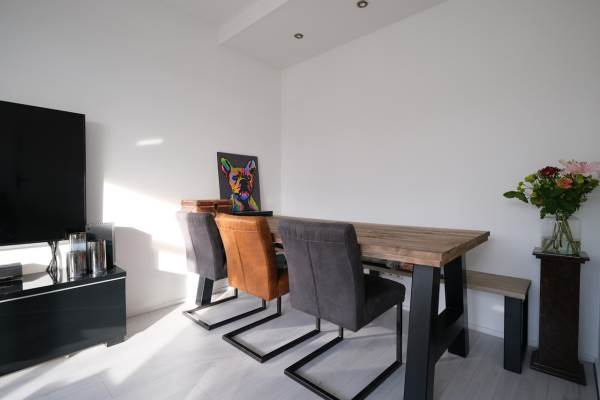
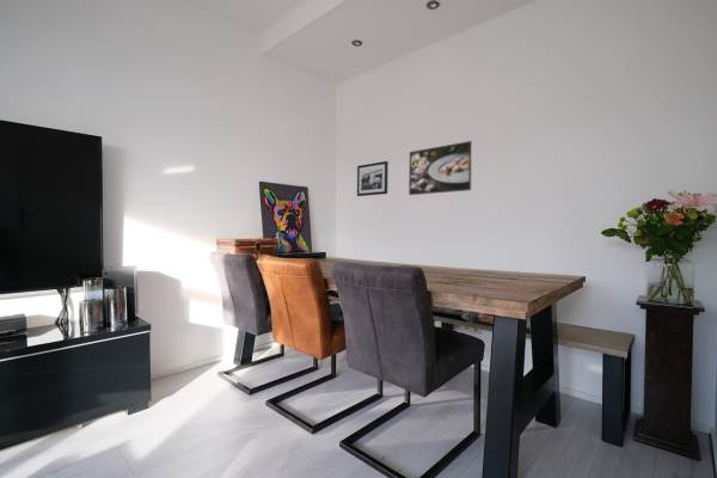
+ picture frame [356,160,390,197]
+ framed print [407,140,473,196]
